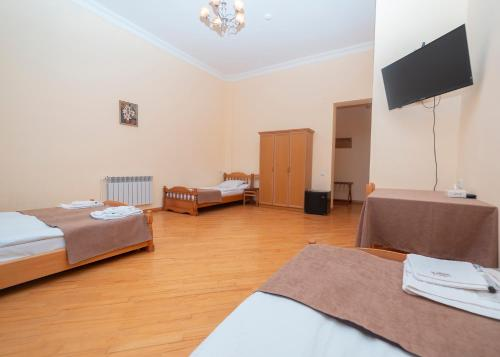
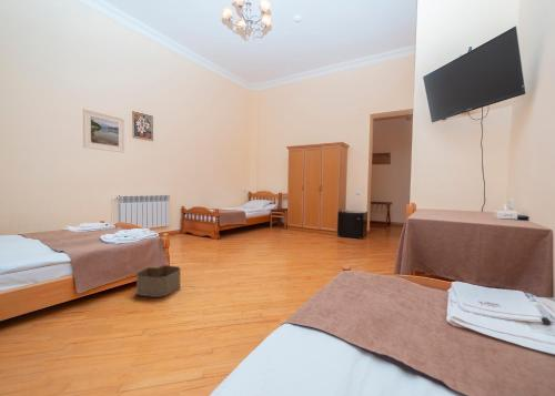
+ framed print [82,108,125,154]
+ basket [135,264,181,298]
